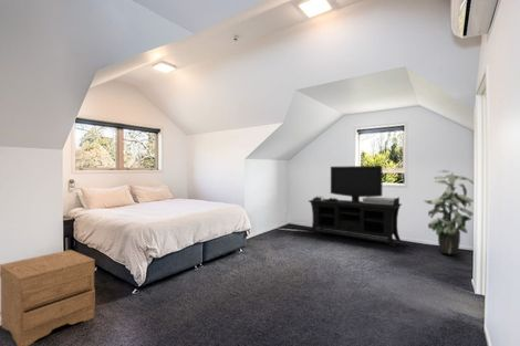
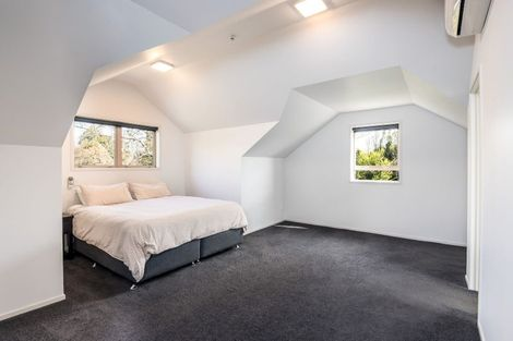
- nightstand [0,249,96,346]
- media console [308,165,403,248]
- indoor plant [423,169,475,255]
